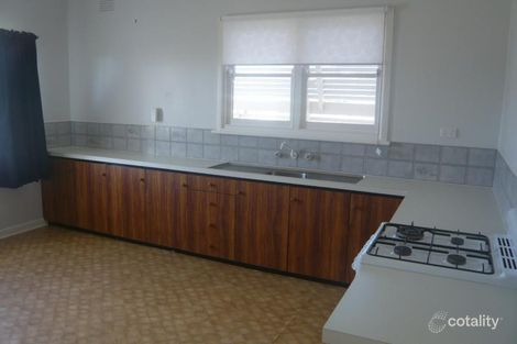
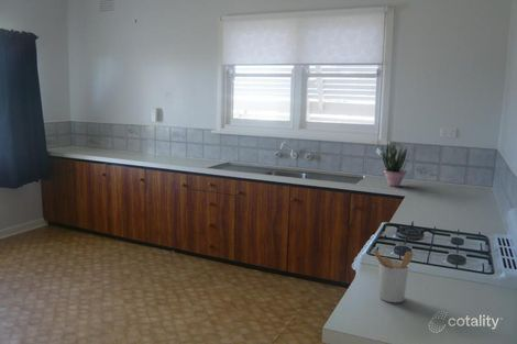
+ utensil holder [373,249,414,303]
+ potted plant [380,141,408,188]
